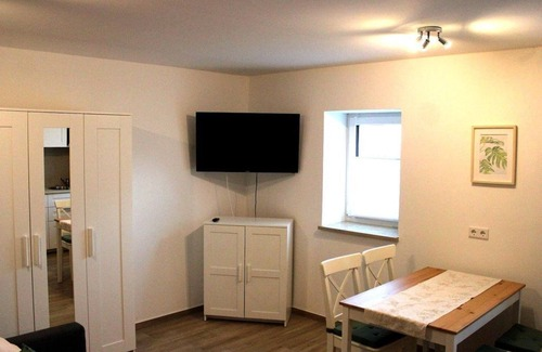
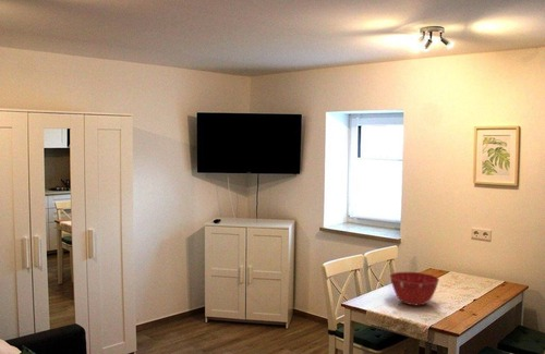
+ mixing bowl [389,271,440,306]
